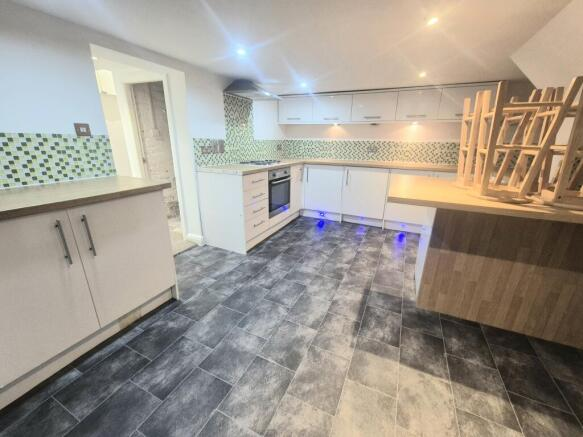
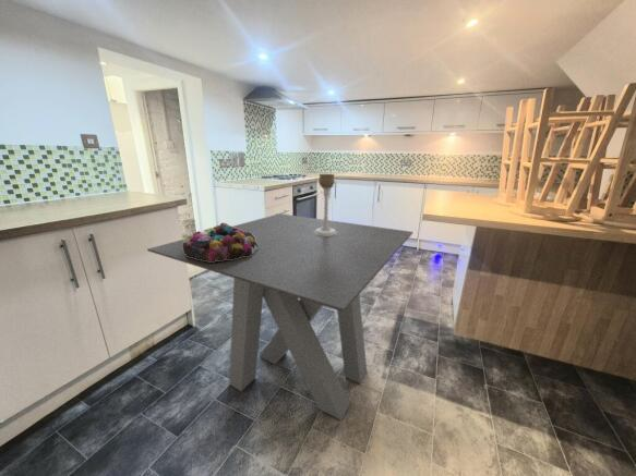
+ dining table [146,212,413,422]
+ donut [183,222,259,261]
+ candle holder [314,173,337,236]
